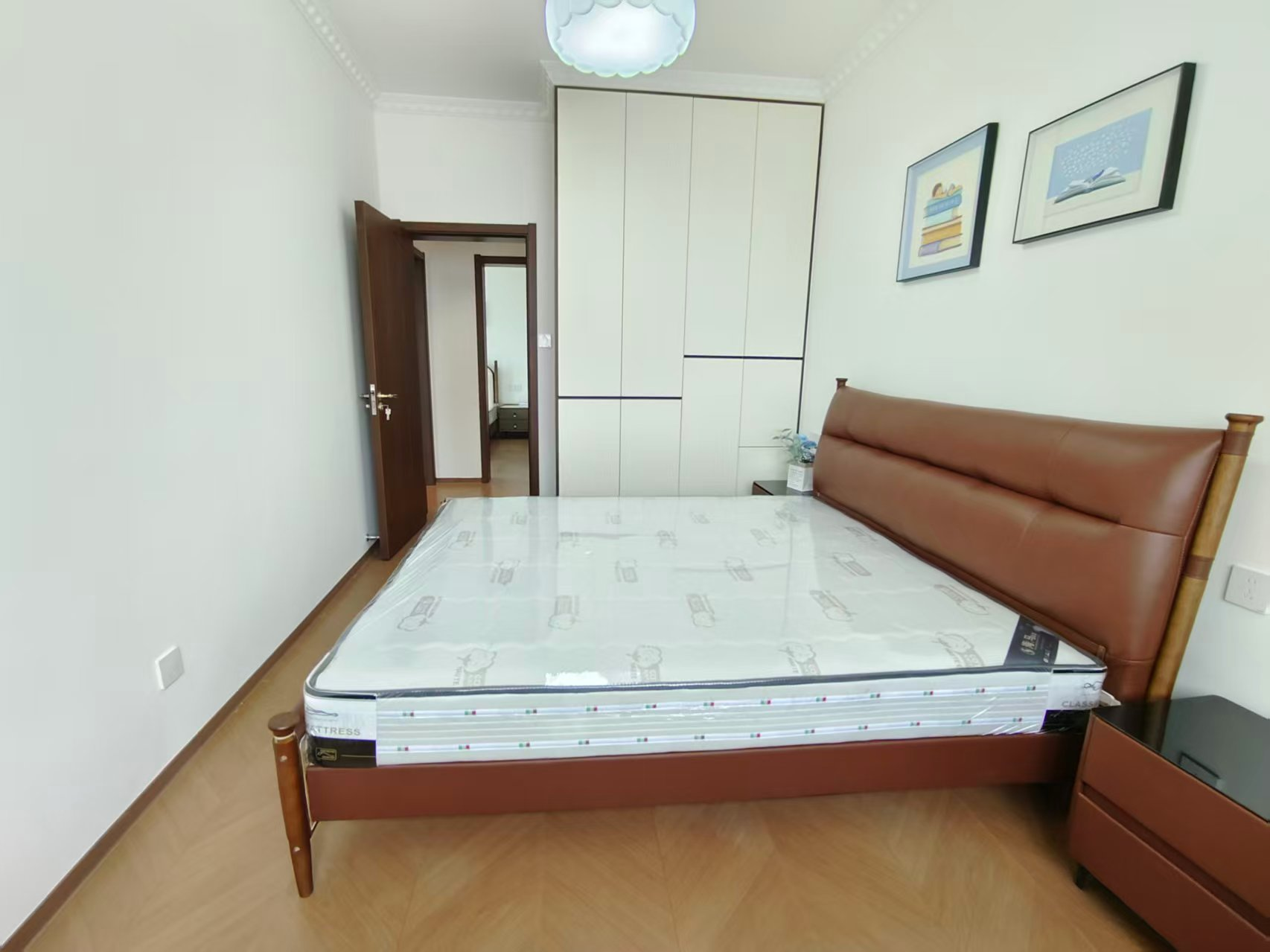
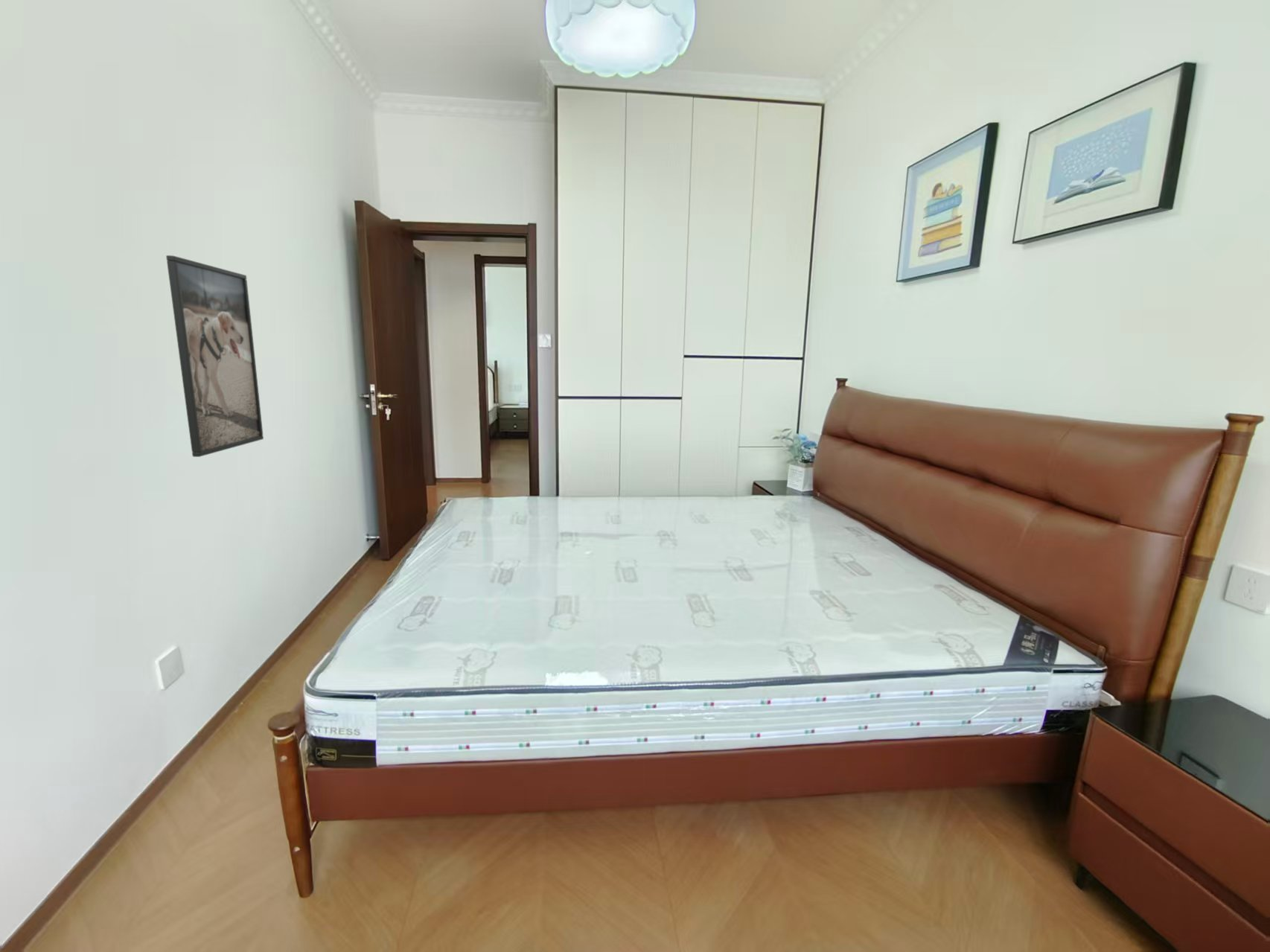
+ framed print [165,255,264,458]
